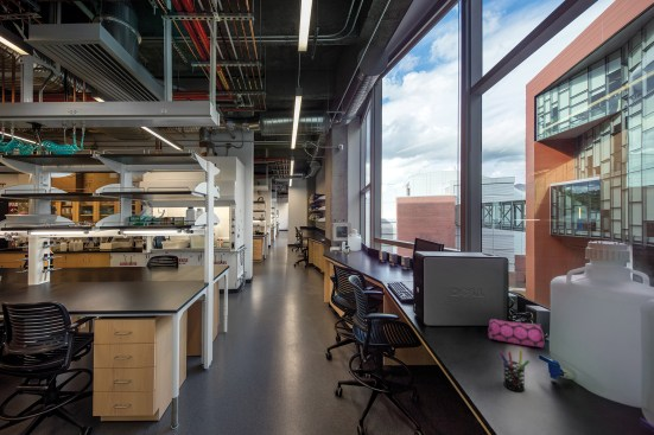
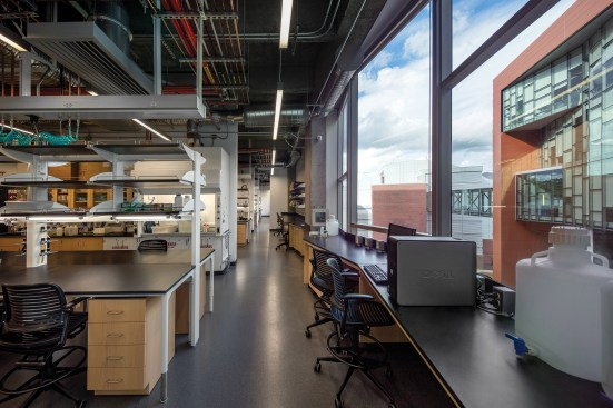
- pencil case [487,318,545,348]
- pen holder [499,350,531,392]
